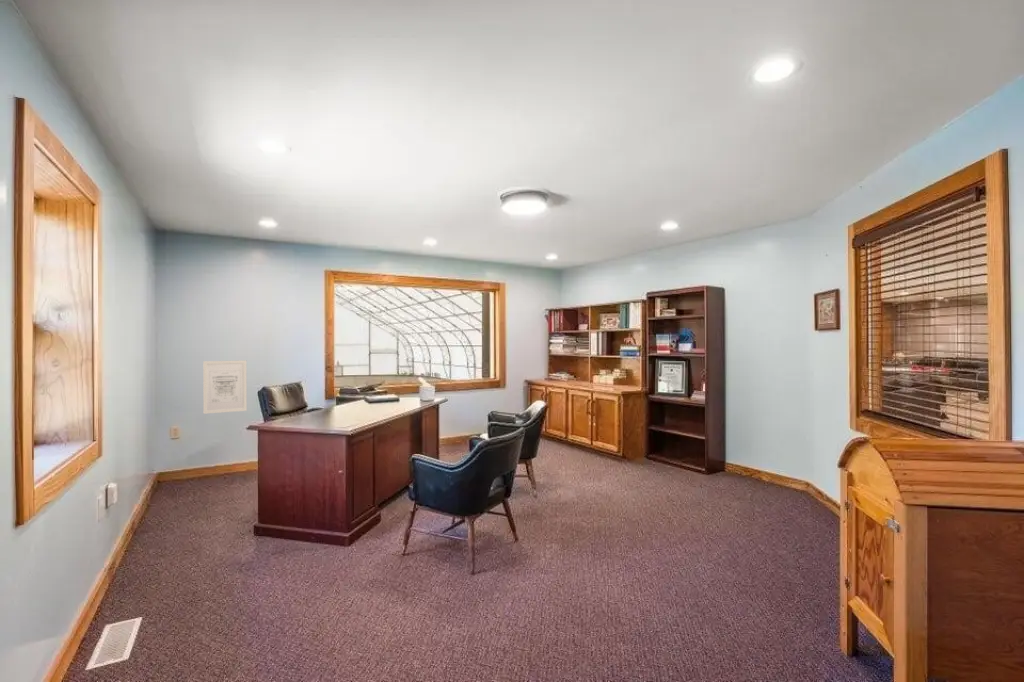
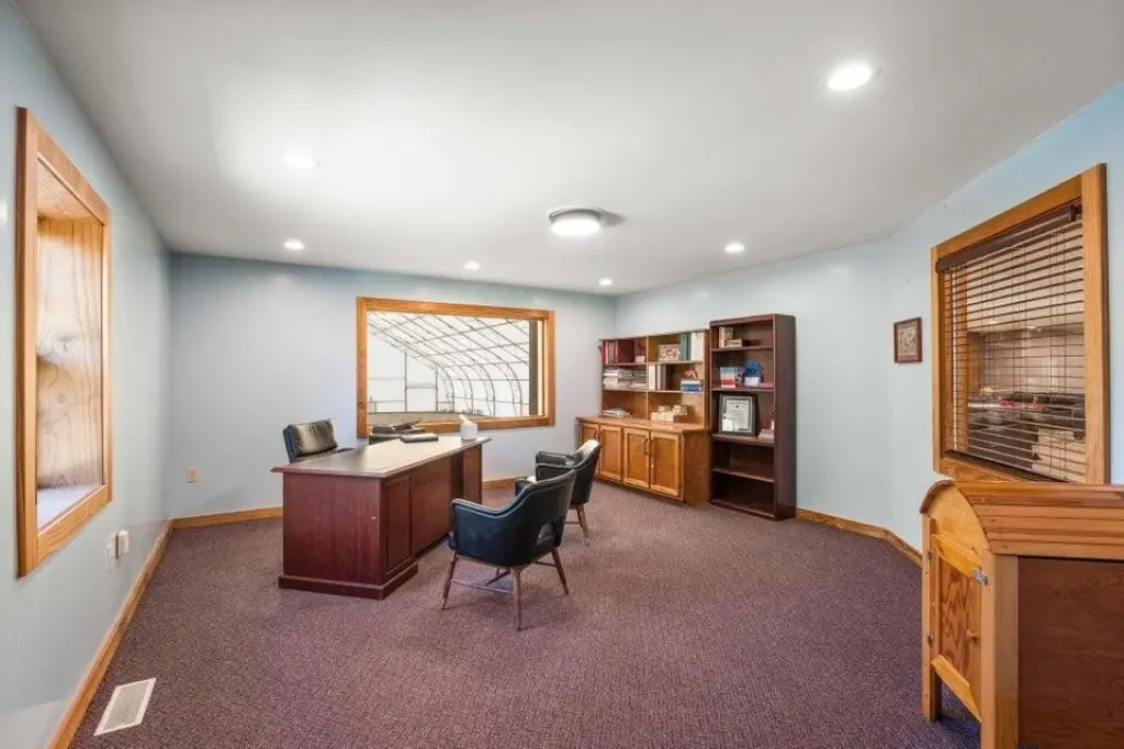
- wall art [202,359,248,415]
